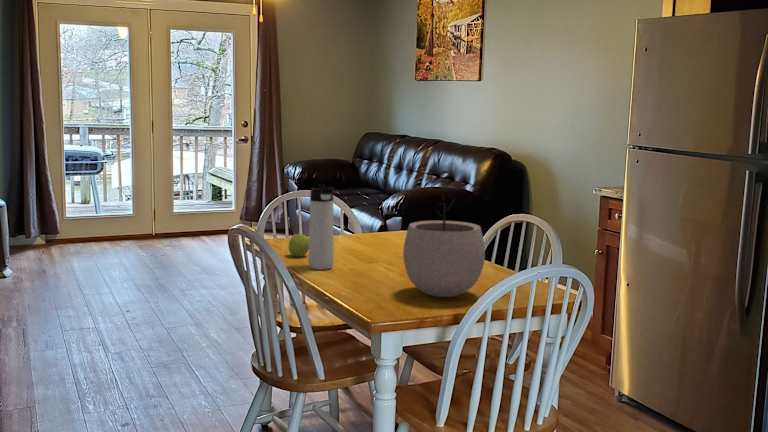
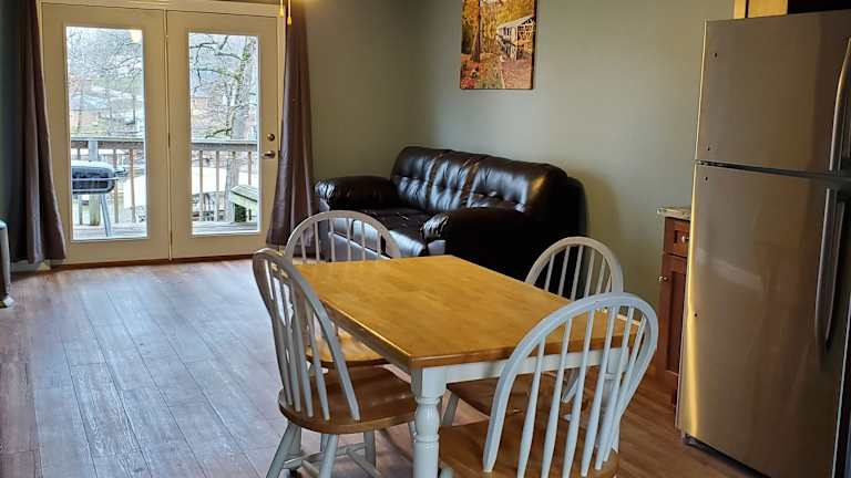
- thermos bottle [308,183,335,271]
- plant pot [402,193,486,298]
- apple [288,233,309,258]
